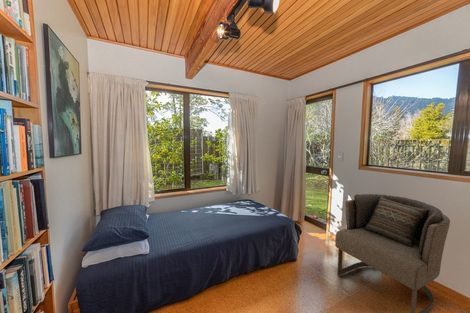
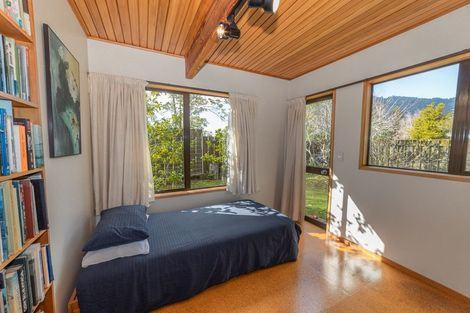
- armchair [334,193,451,313]
